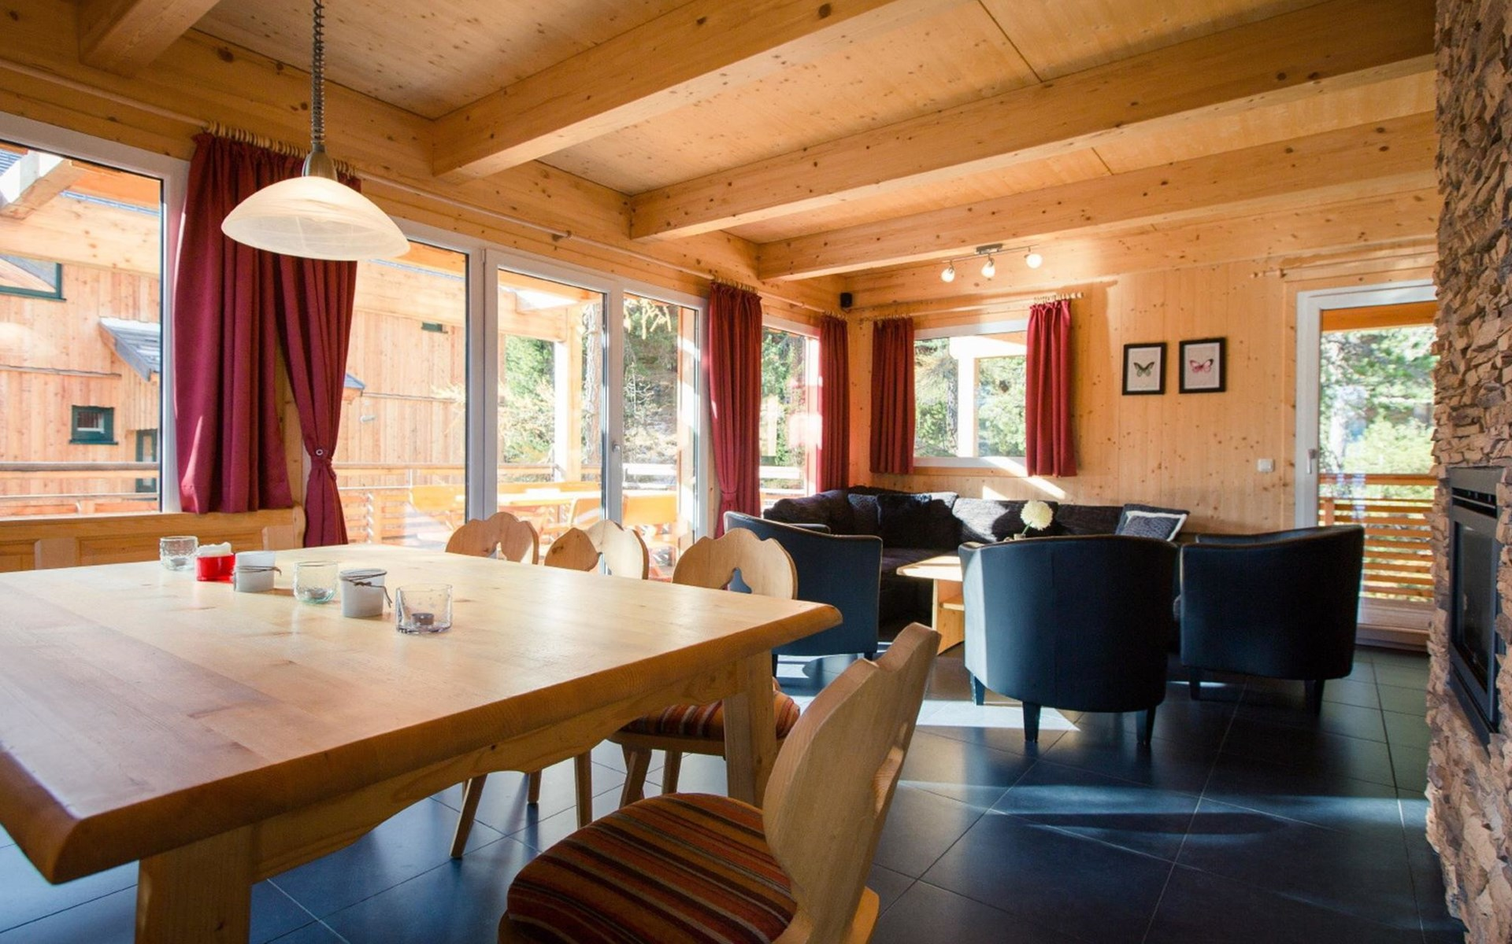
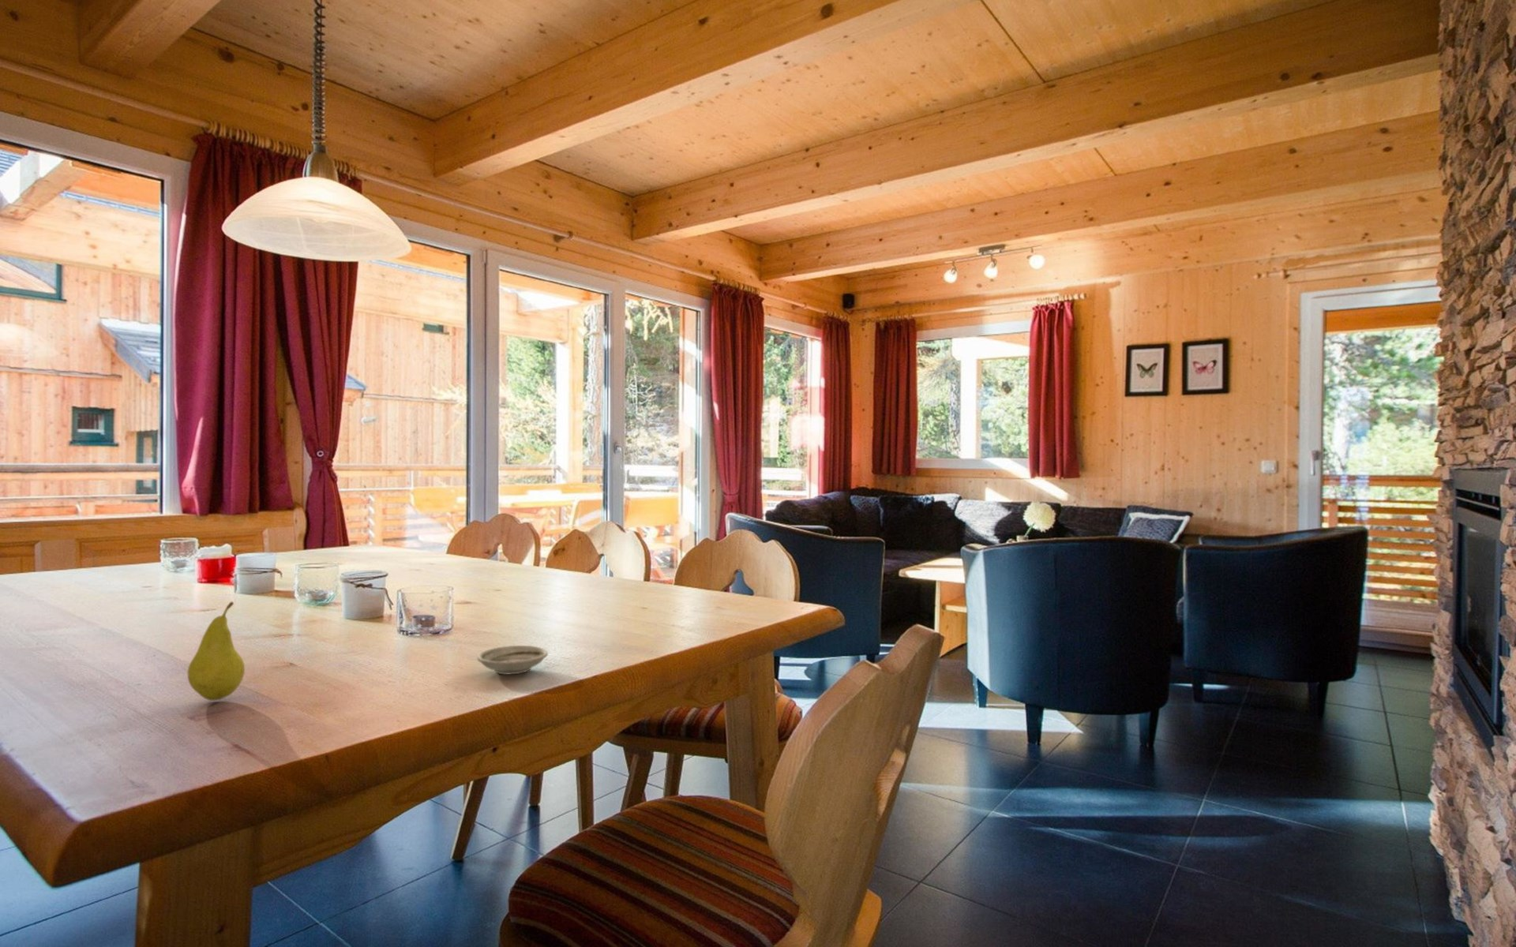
+ fruit [187,600,246,702]
+ saucer [476,645,549,674]
